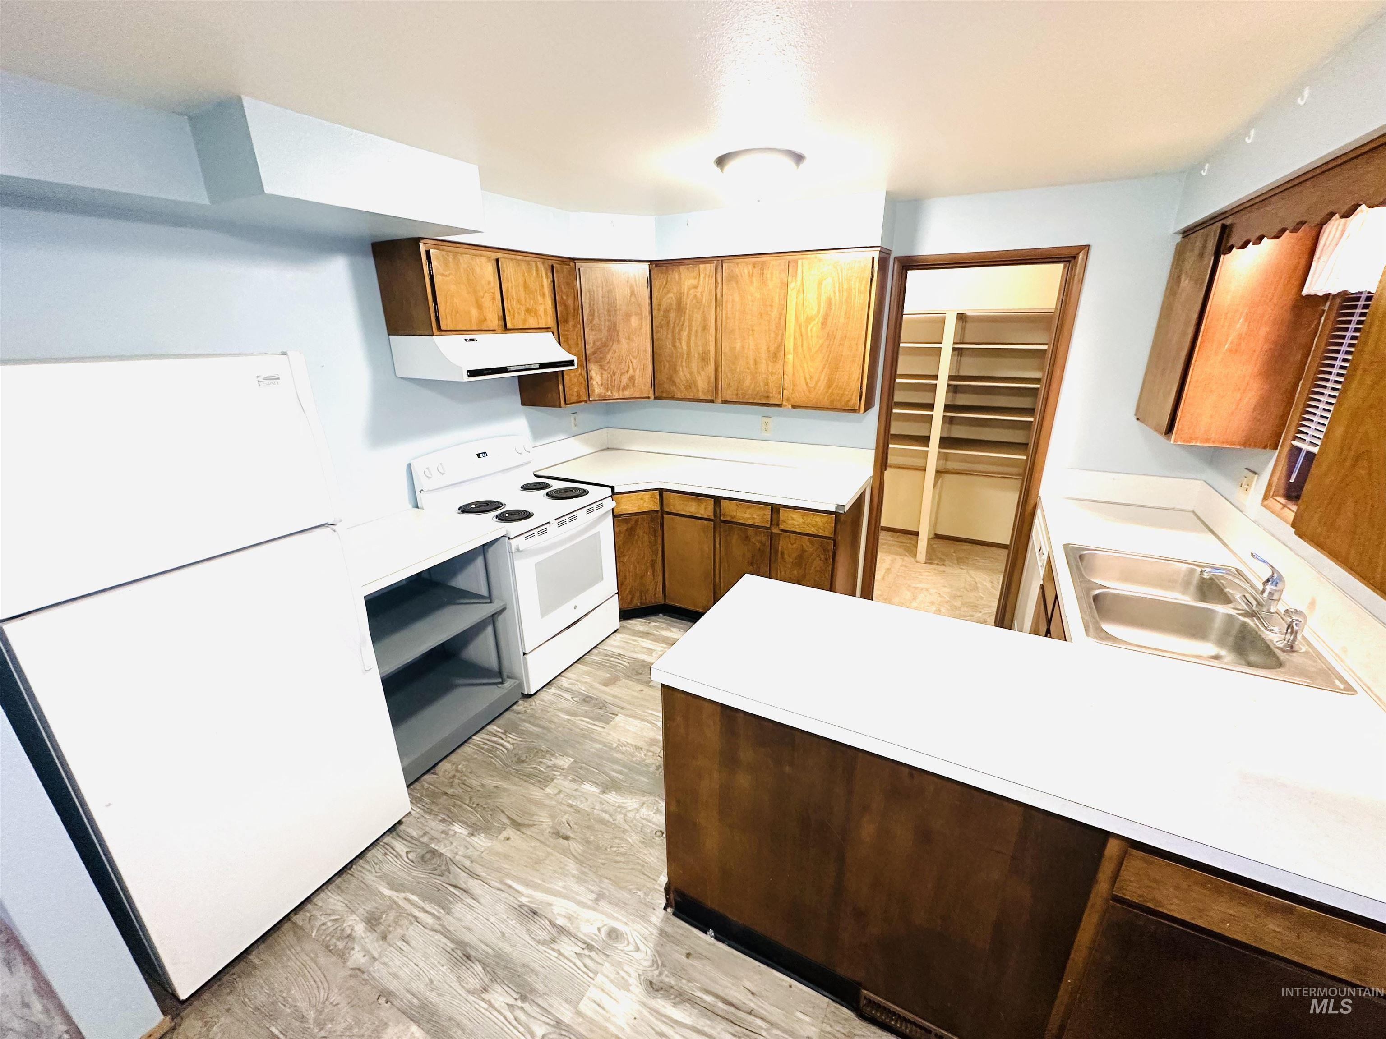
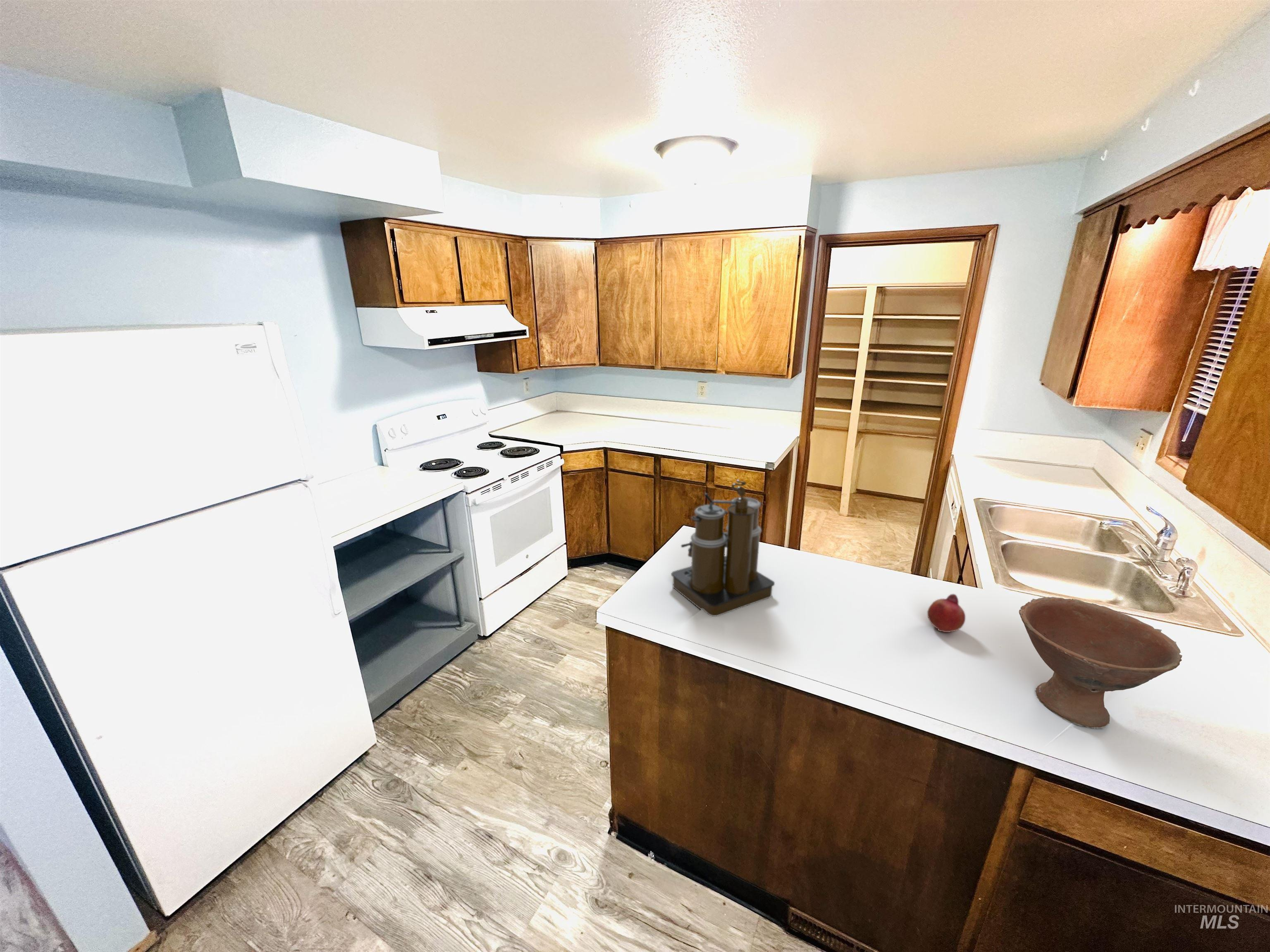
+ bowl [1019,597,1183,729]
+ coffee maker [671,479,775,617]
+ fruit [927,593,966,633]
